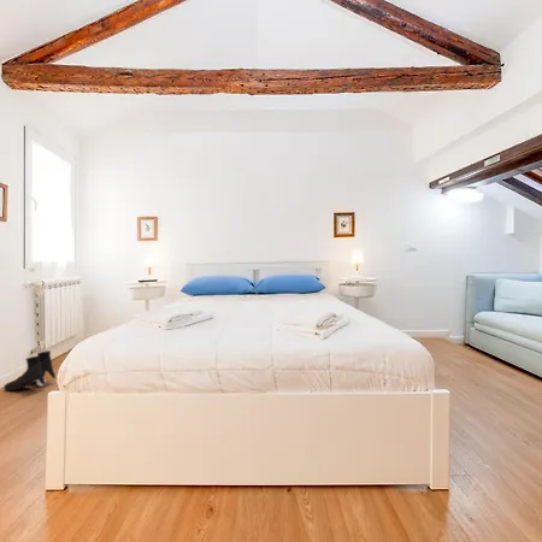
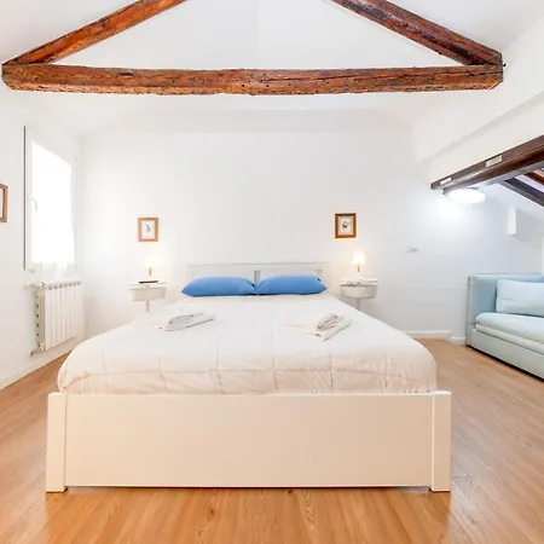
- boots [2,349,57,391]
